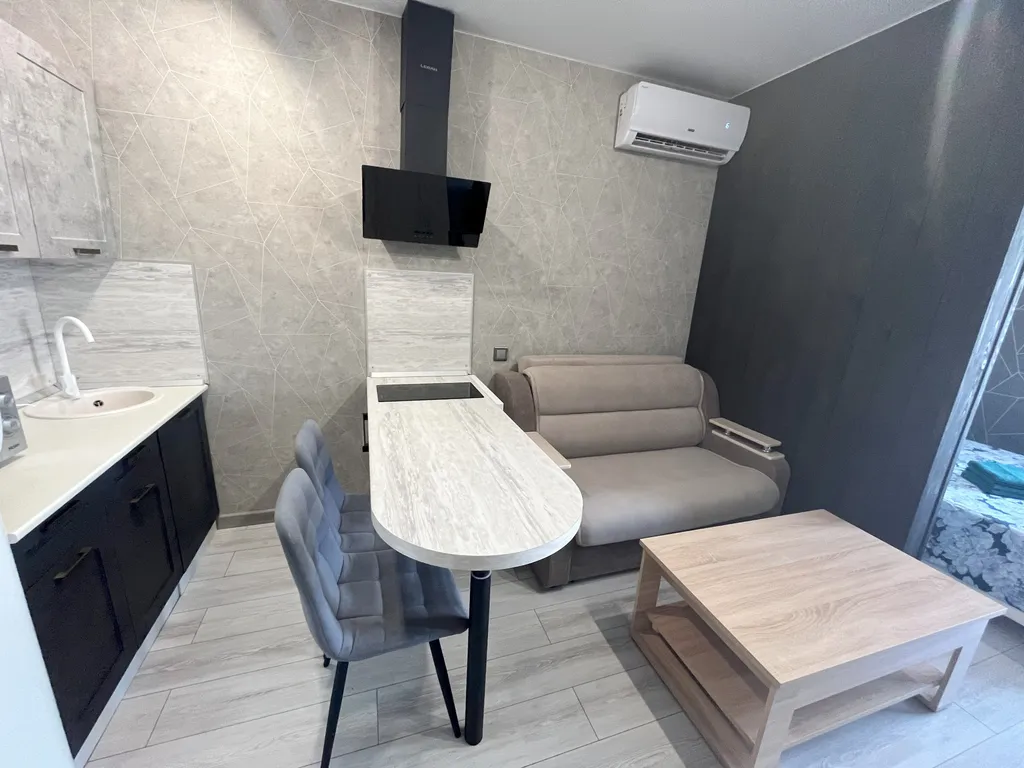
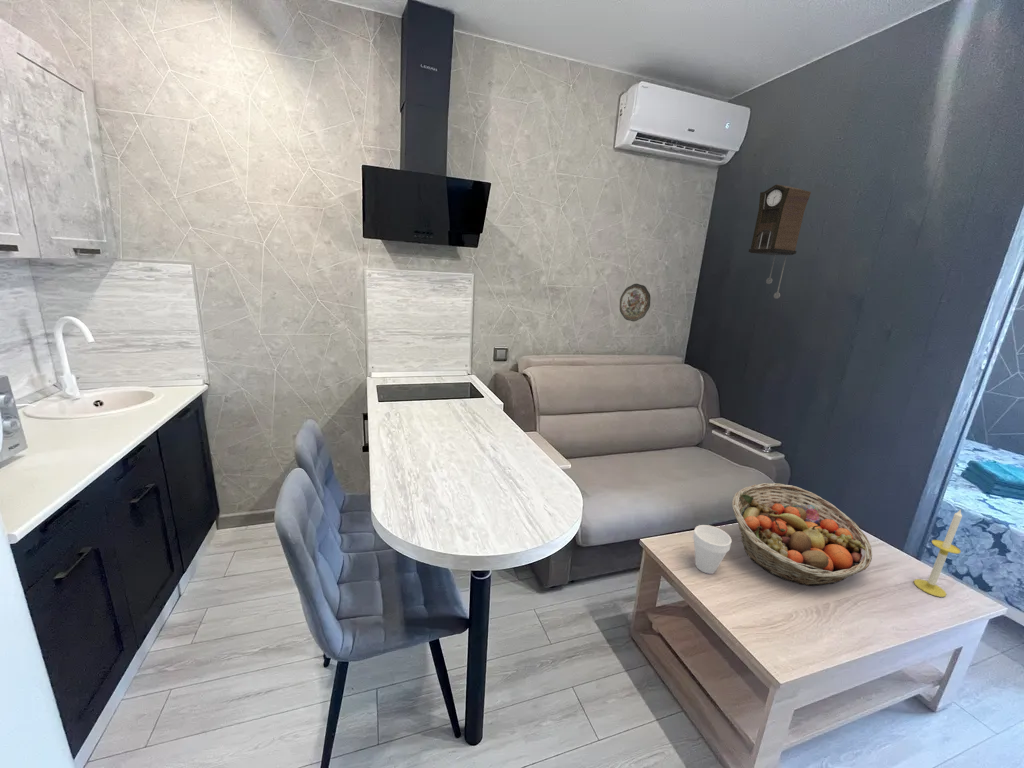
+ fruit basket [731,482,873,587]
+ candle [913,508,963,598]
+ pendulum clock [748,184,812,300]
+ cup [692,524,732,575]
+ decorative plate [619,283,651,322]
